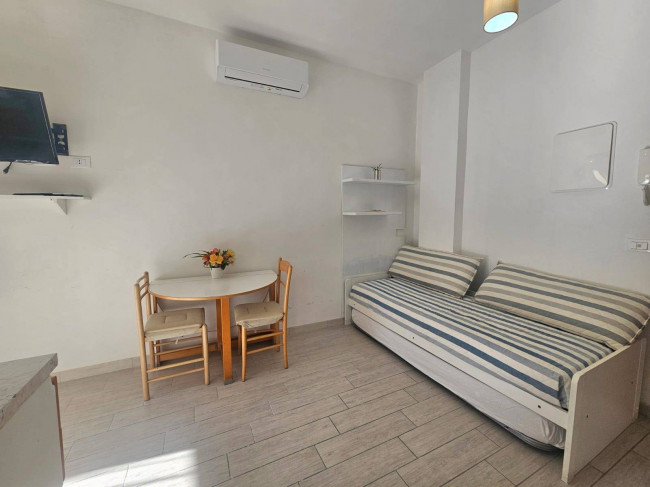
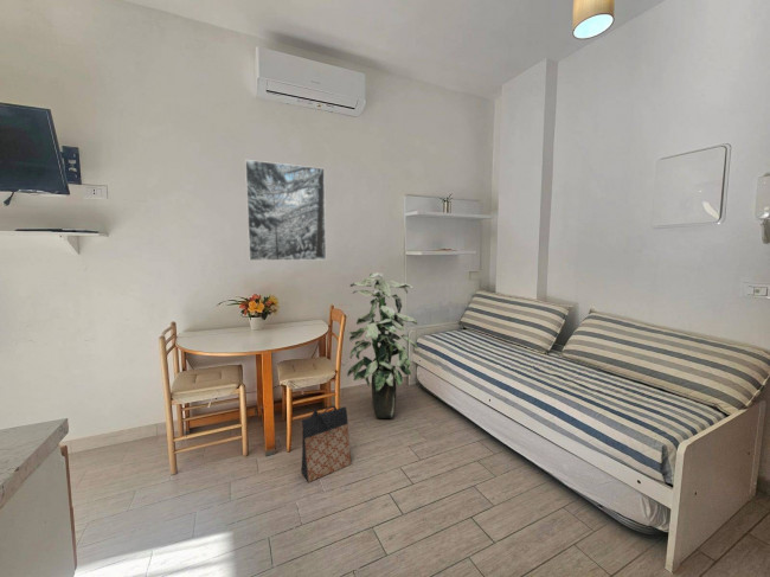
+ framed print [244,159,327,262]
+ indoor plant [346,271,419,419]
+ bag [300,404,352,483]
